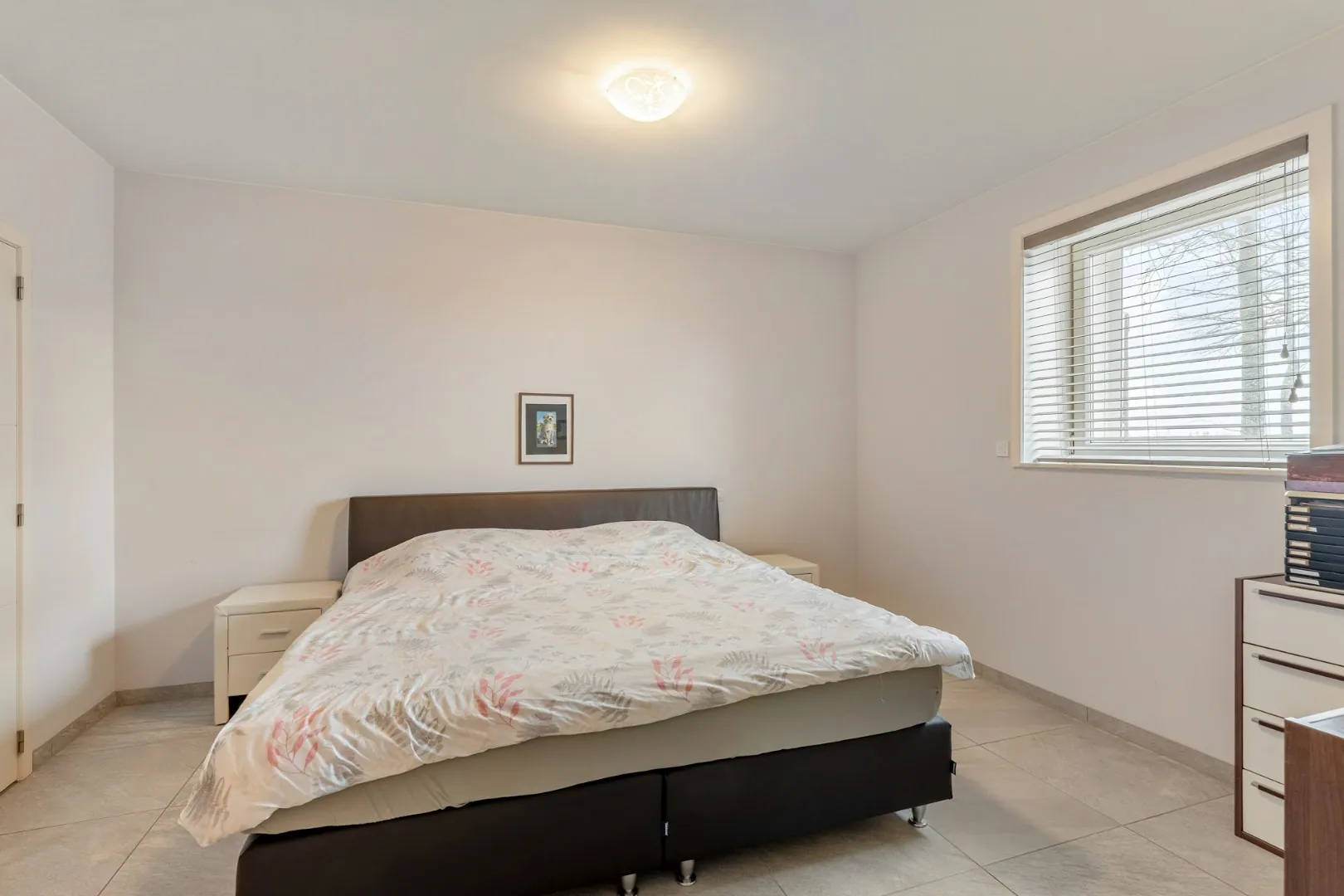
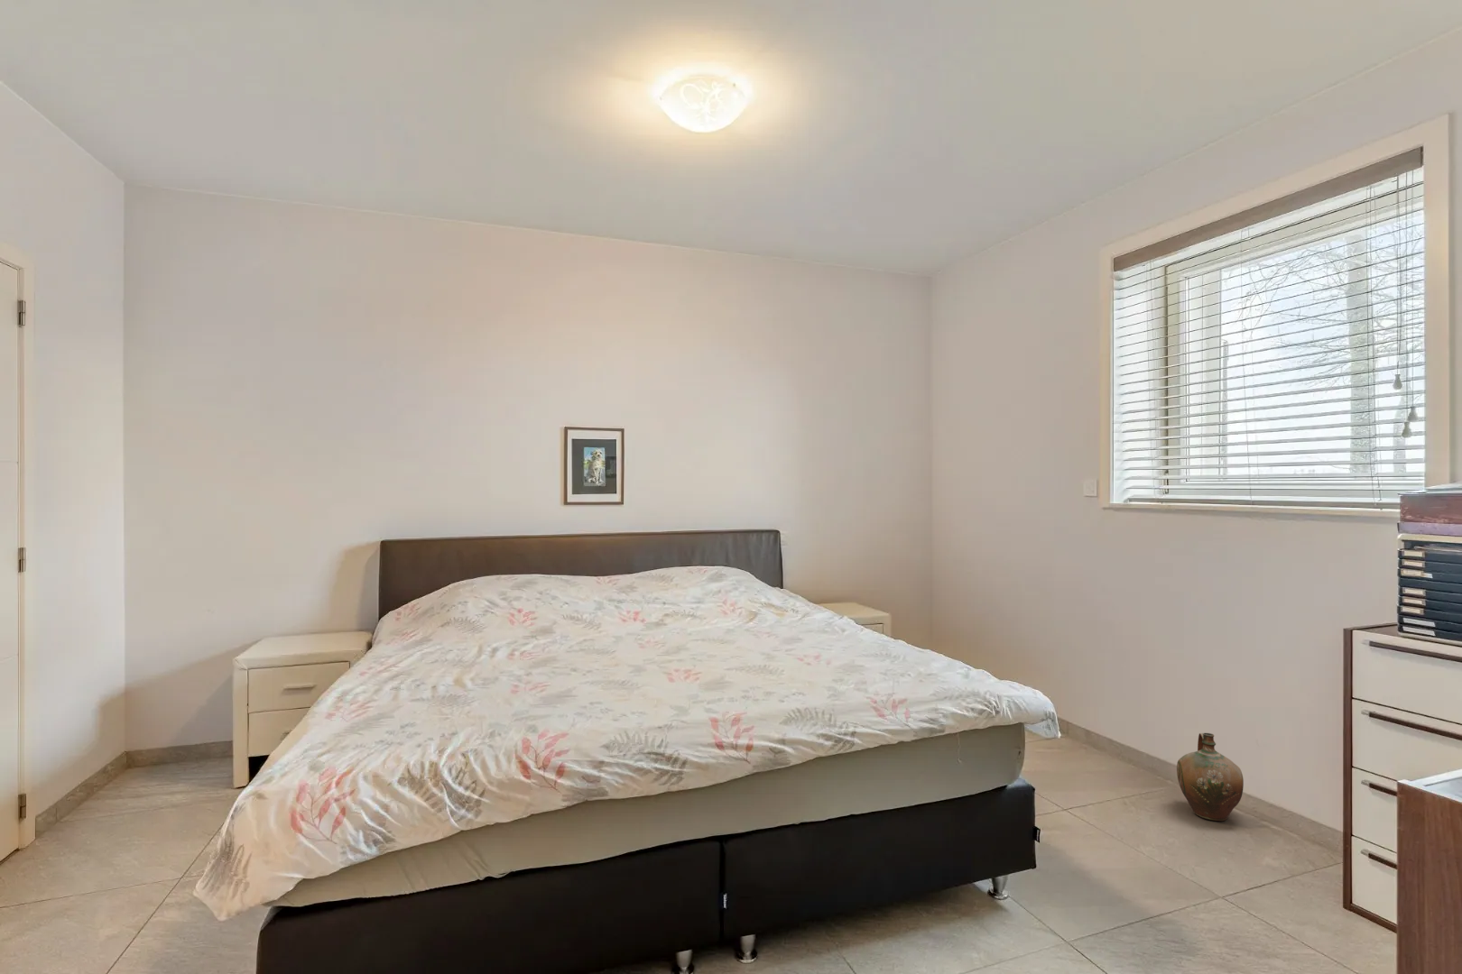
+ ceramic jug [1176,733,1244,822]
